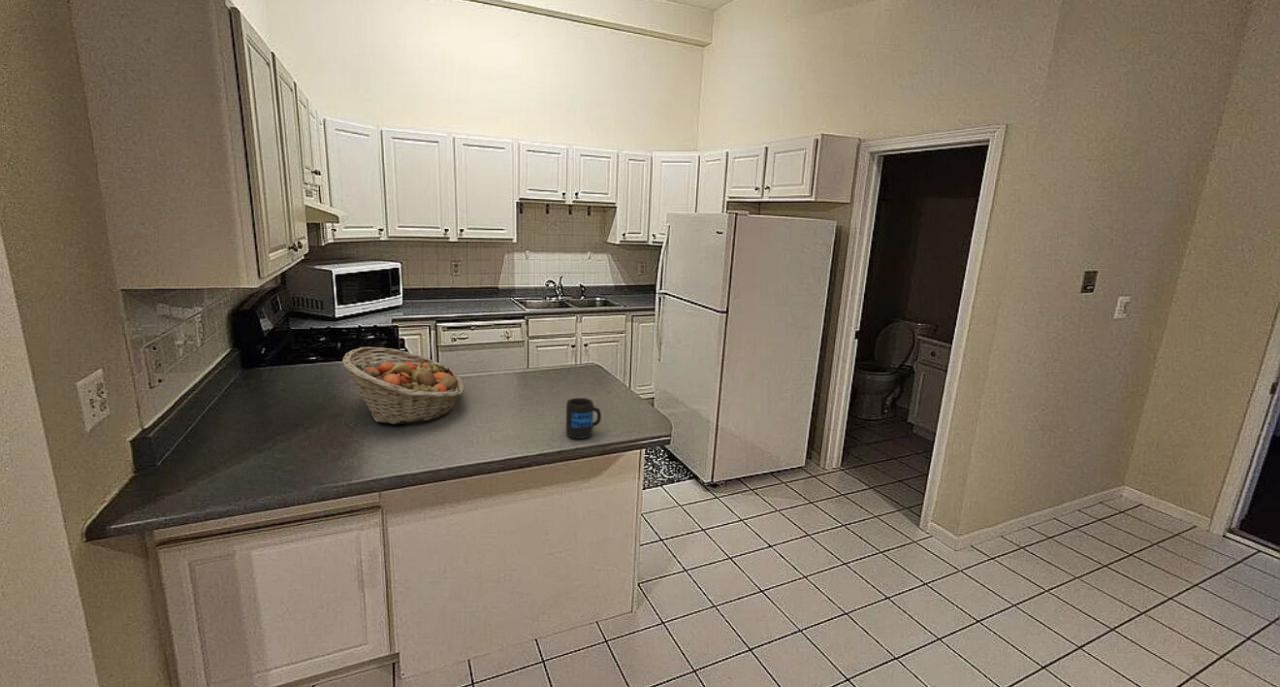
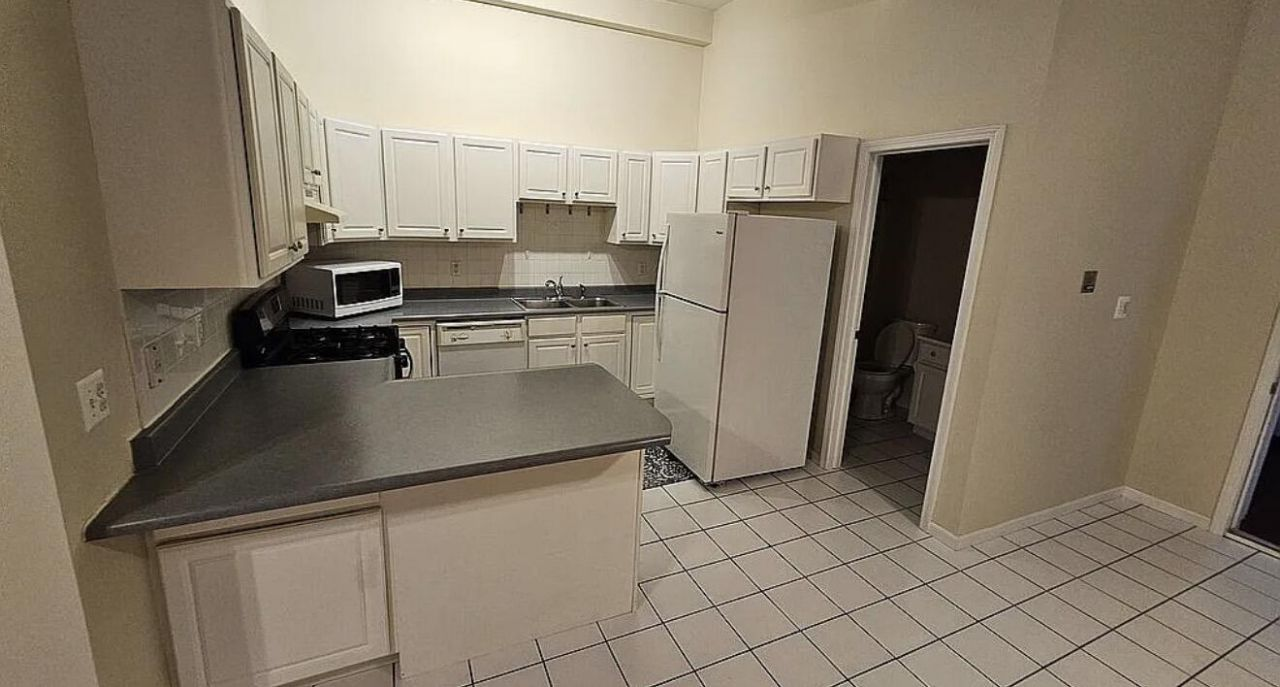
- mug [565,397,602,440]
- fruit basket [342,346,465,425]
